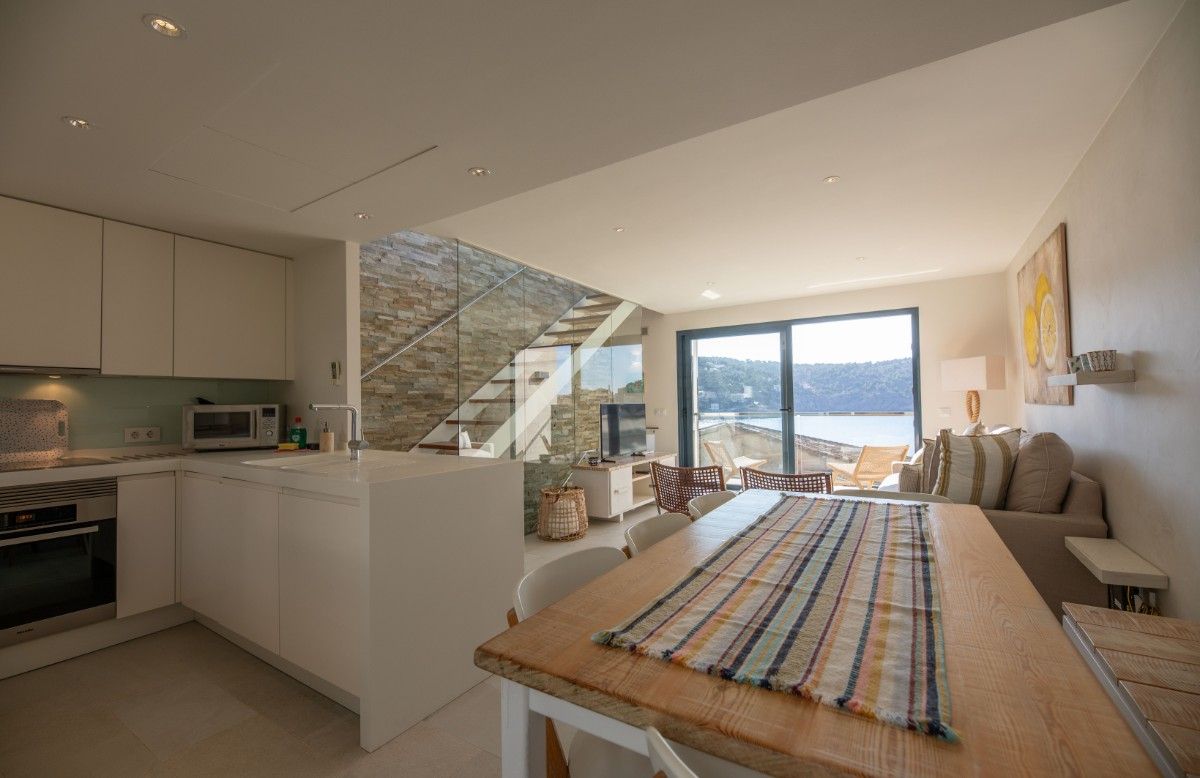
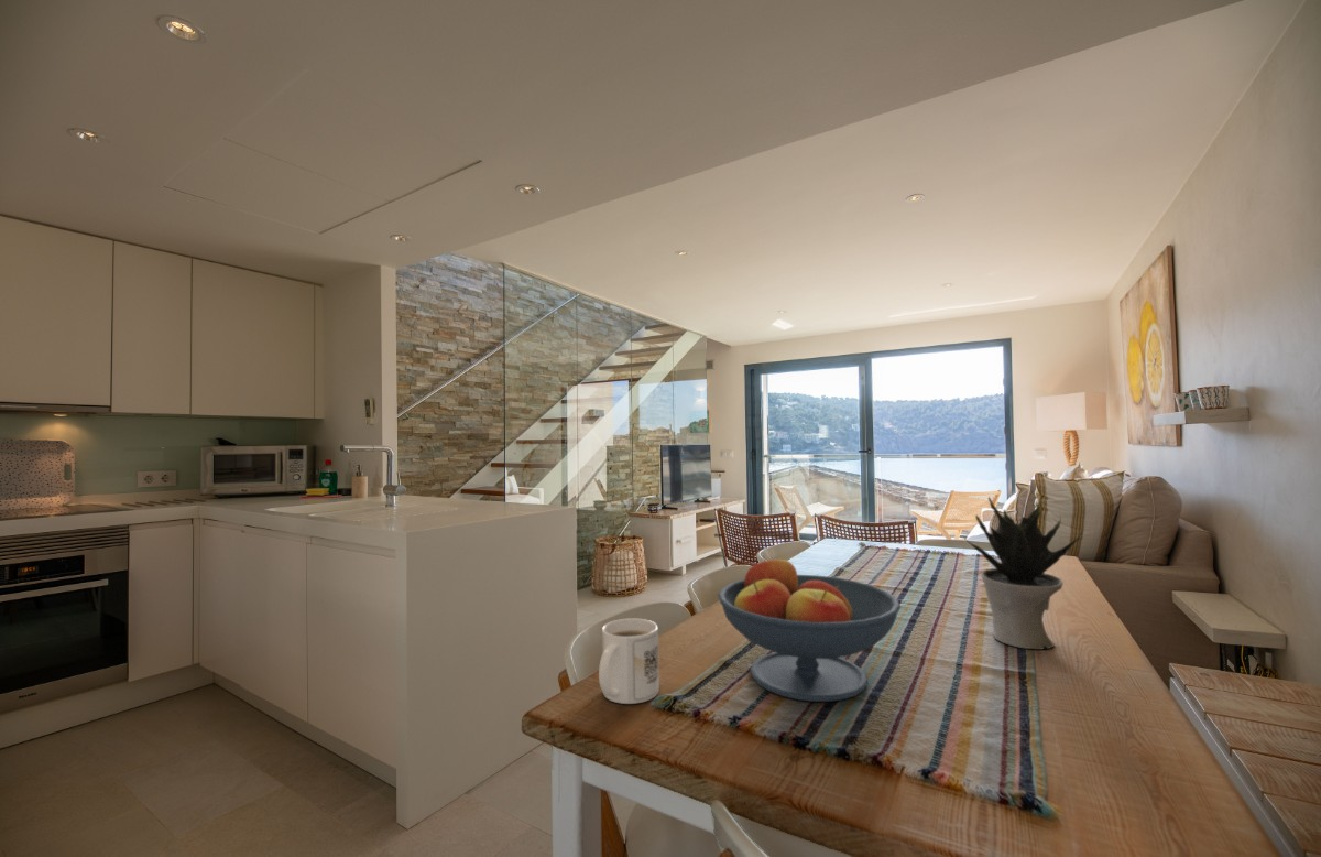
+ fruit bowl [717,555,902,703]
+ potted plant [963,496,1084,650]
+ mug [598,617,660,705]
